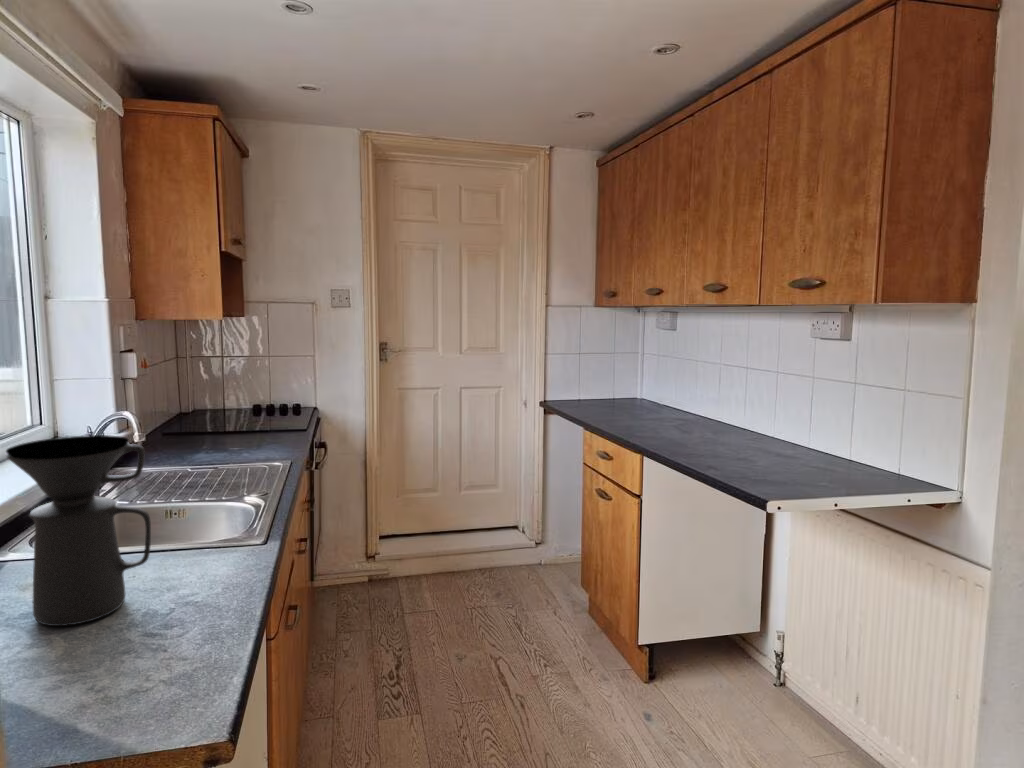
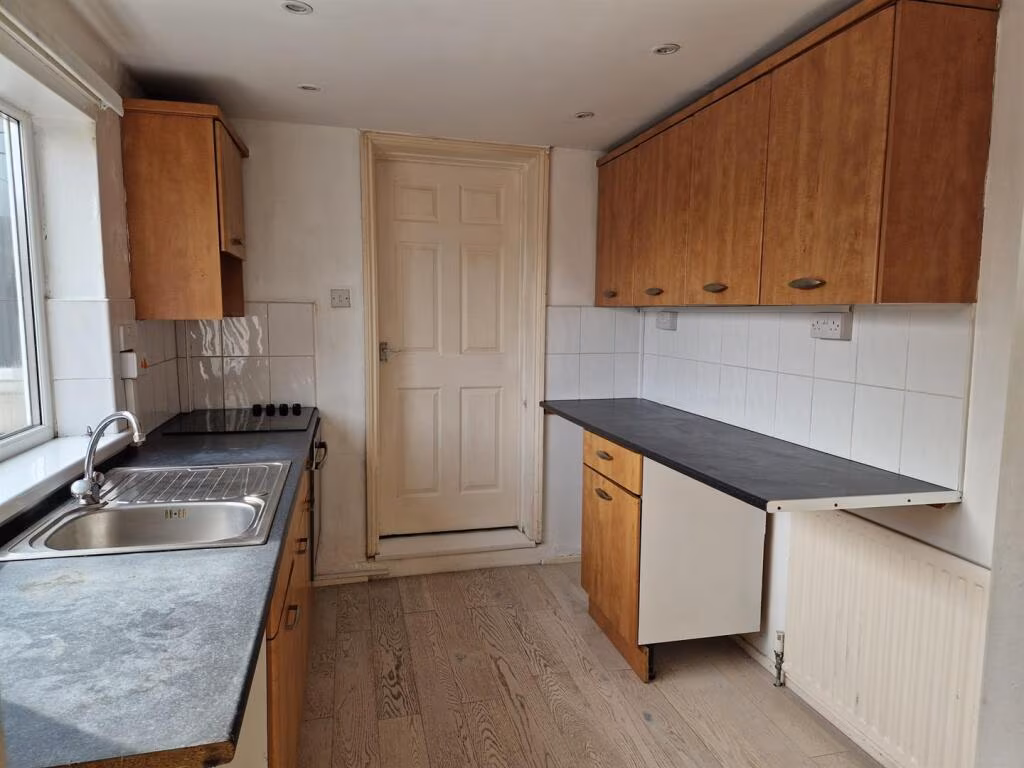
- coffee maker [5,434,152,627]
